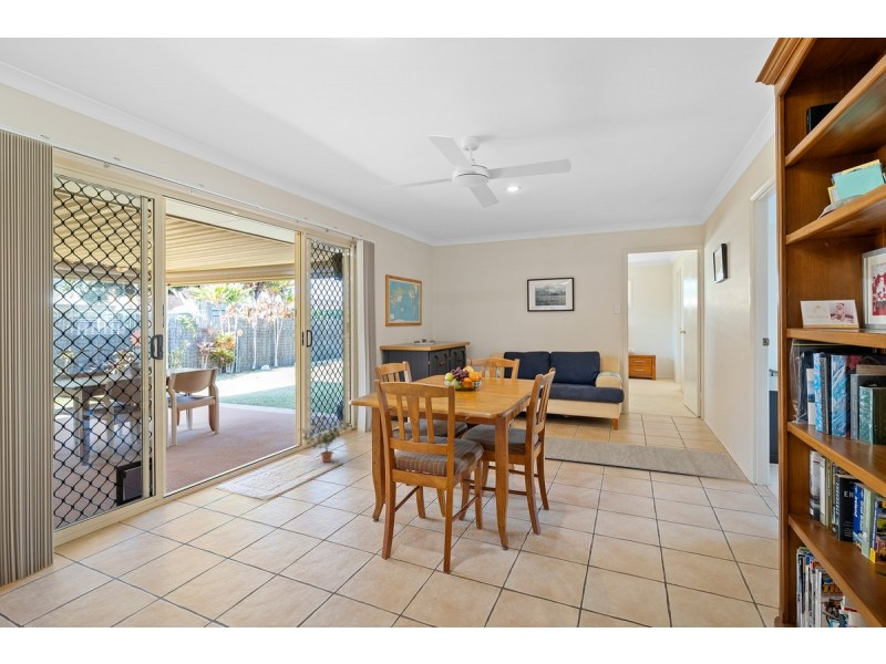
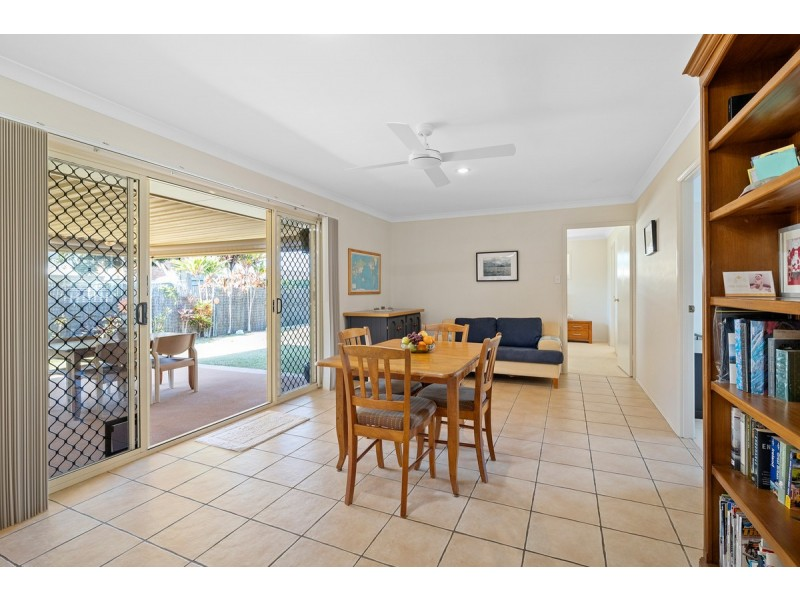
- rug [544,435,748,481]
- potted plant [298,415,351,464]
